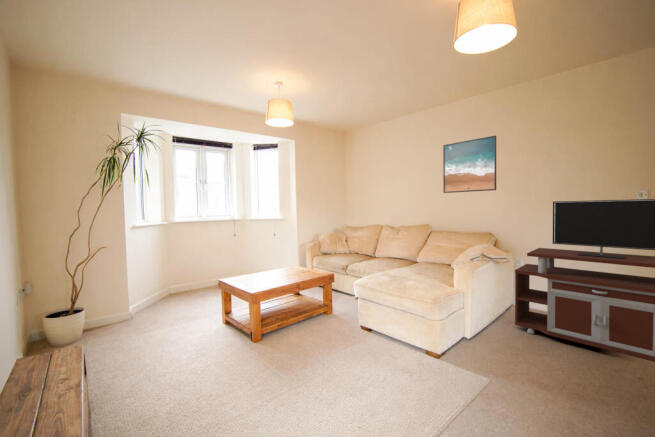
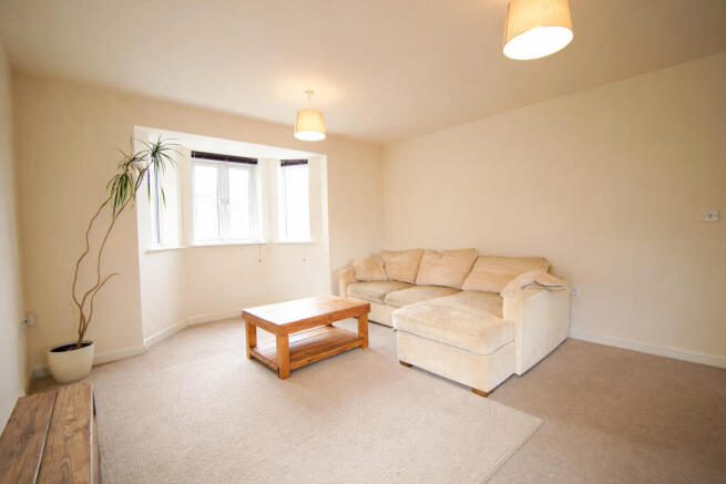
- tv stand [514,198,655,363]
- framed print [442,135,497,194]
